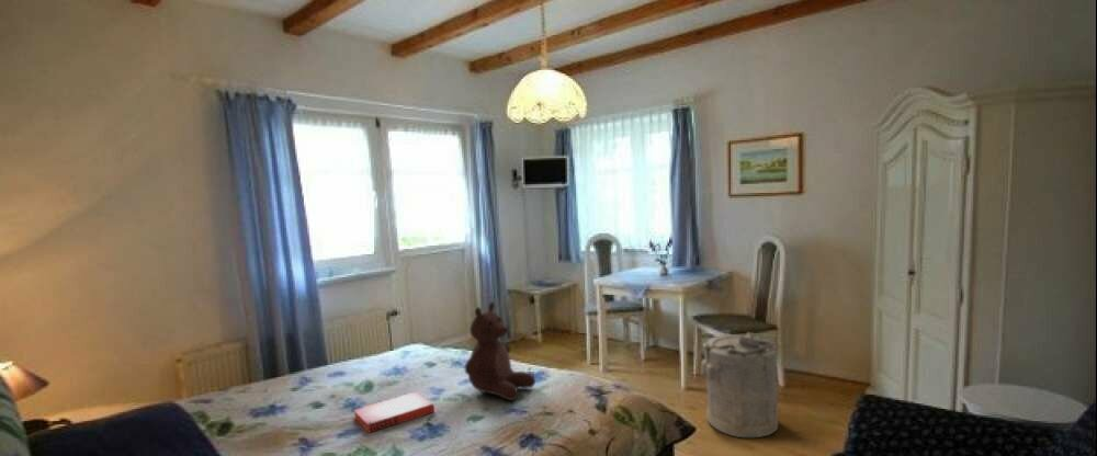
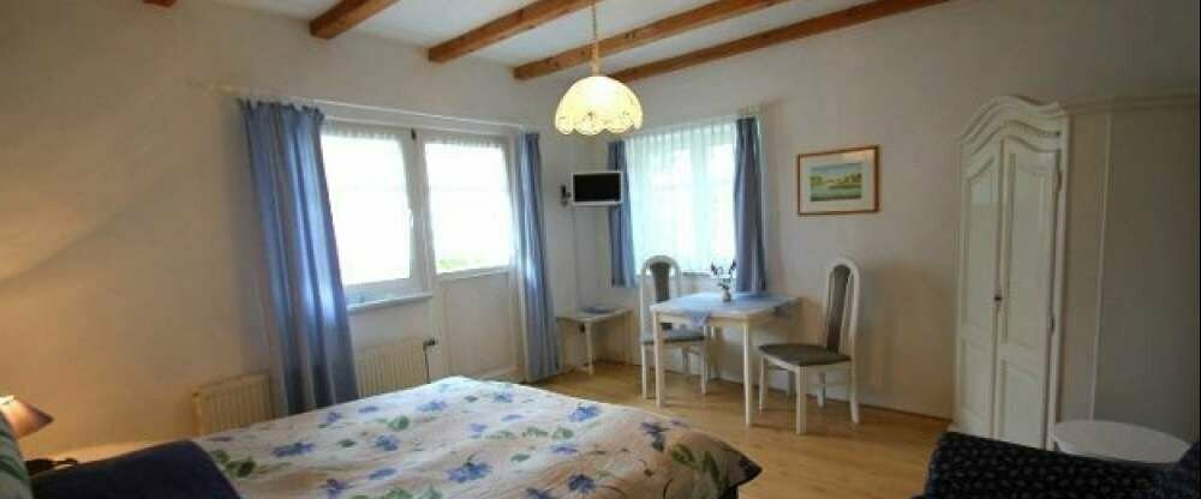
- teddy bear [464,300,536,401]
- laundry hamper [699,331,779,438]
- hardback book [352,391,436,434]
